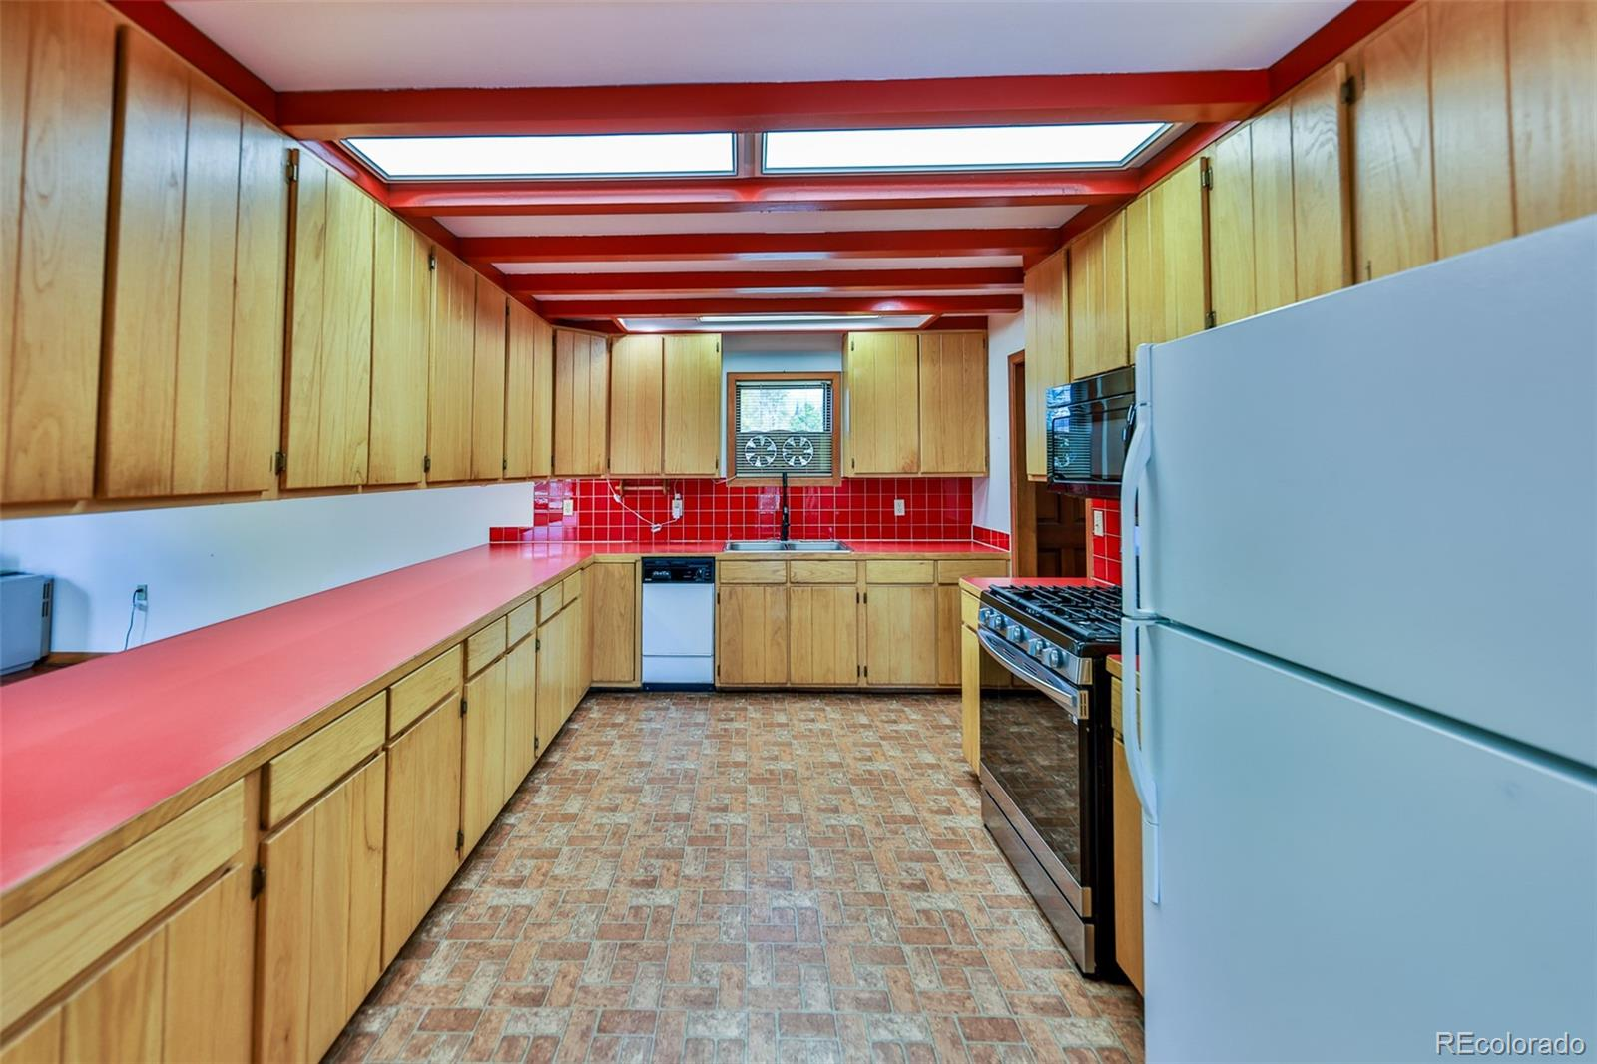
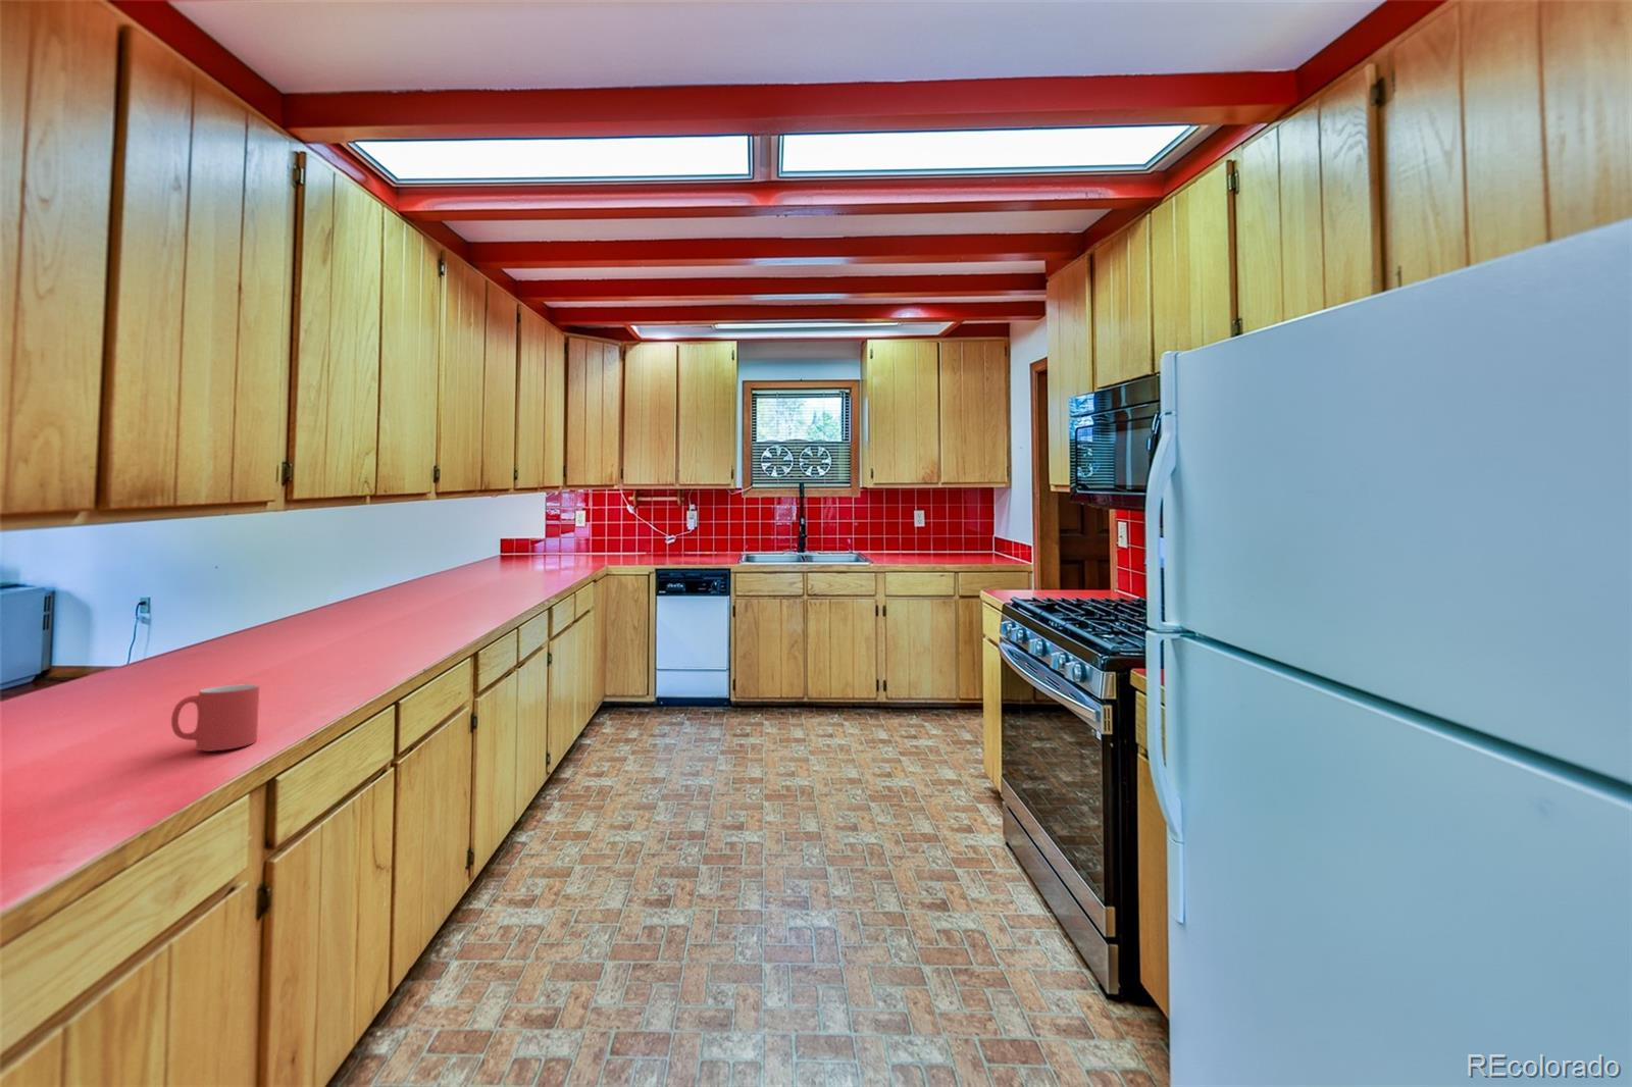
+ mug [170,683,260,752]
